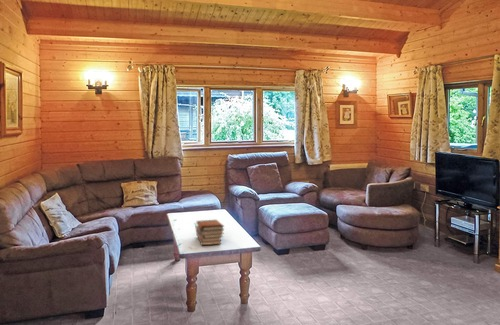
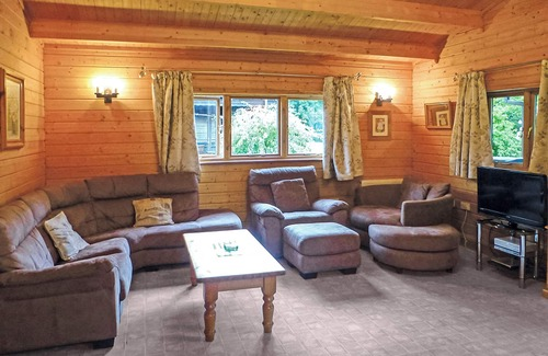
- book stack [195,219,225,246]
